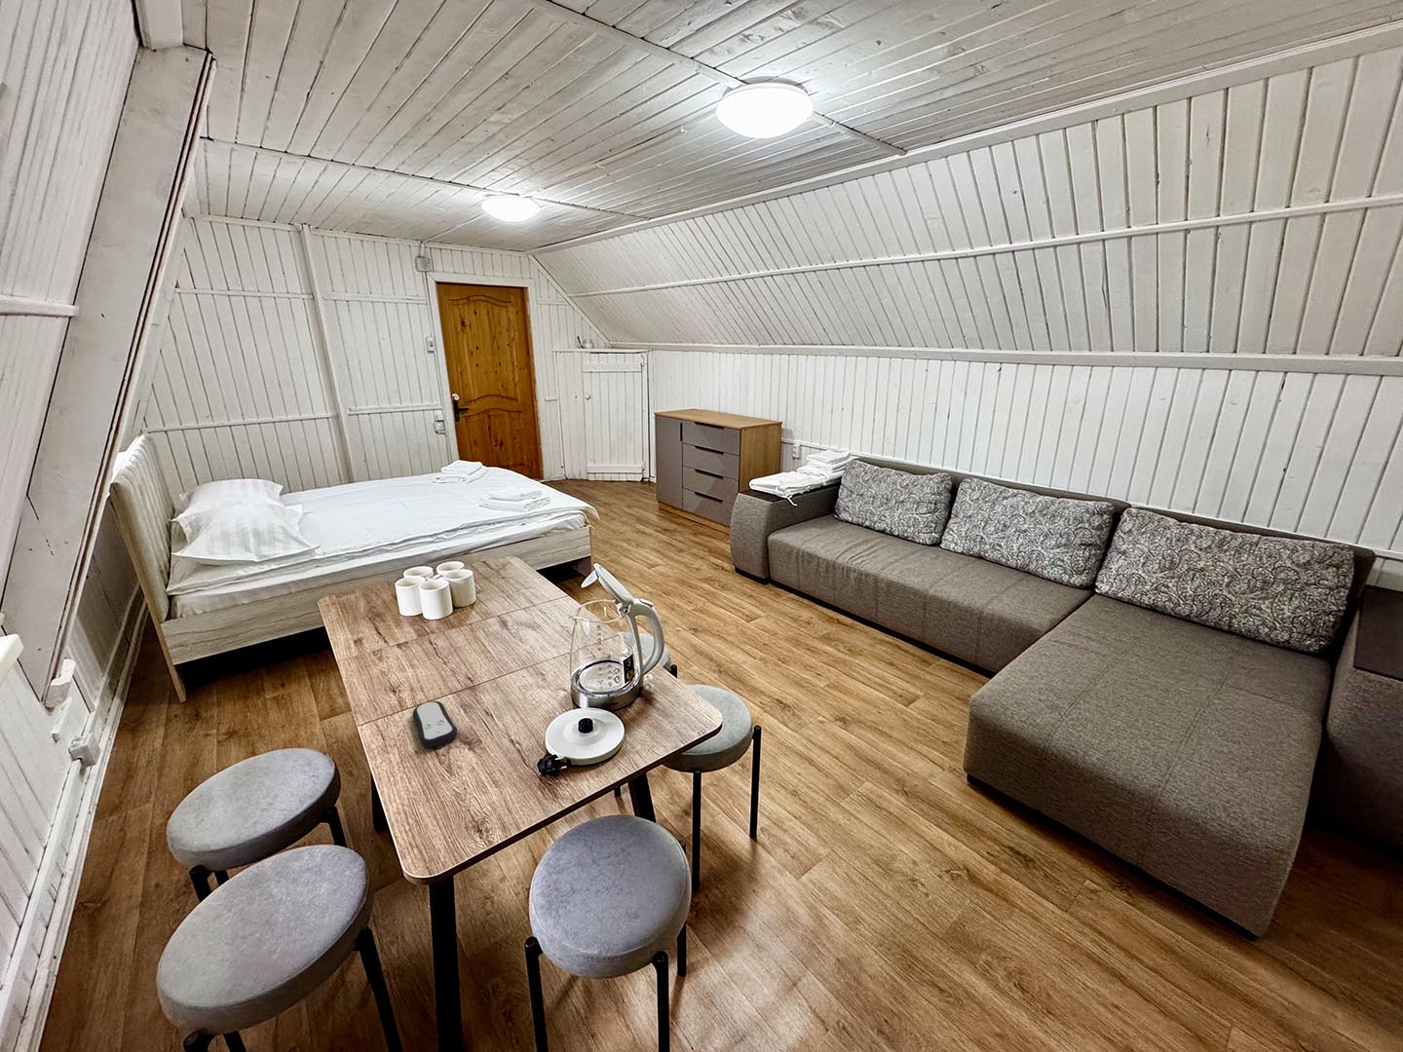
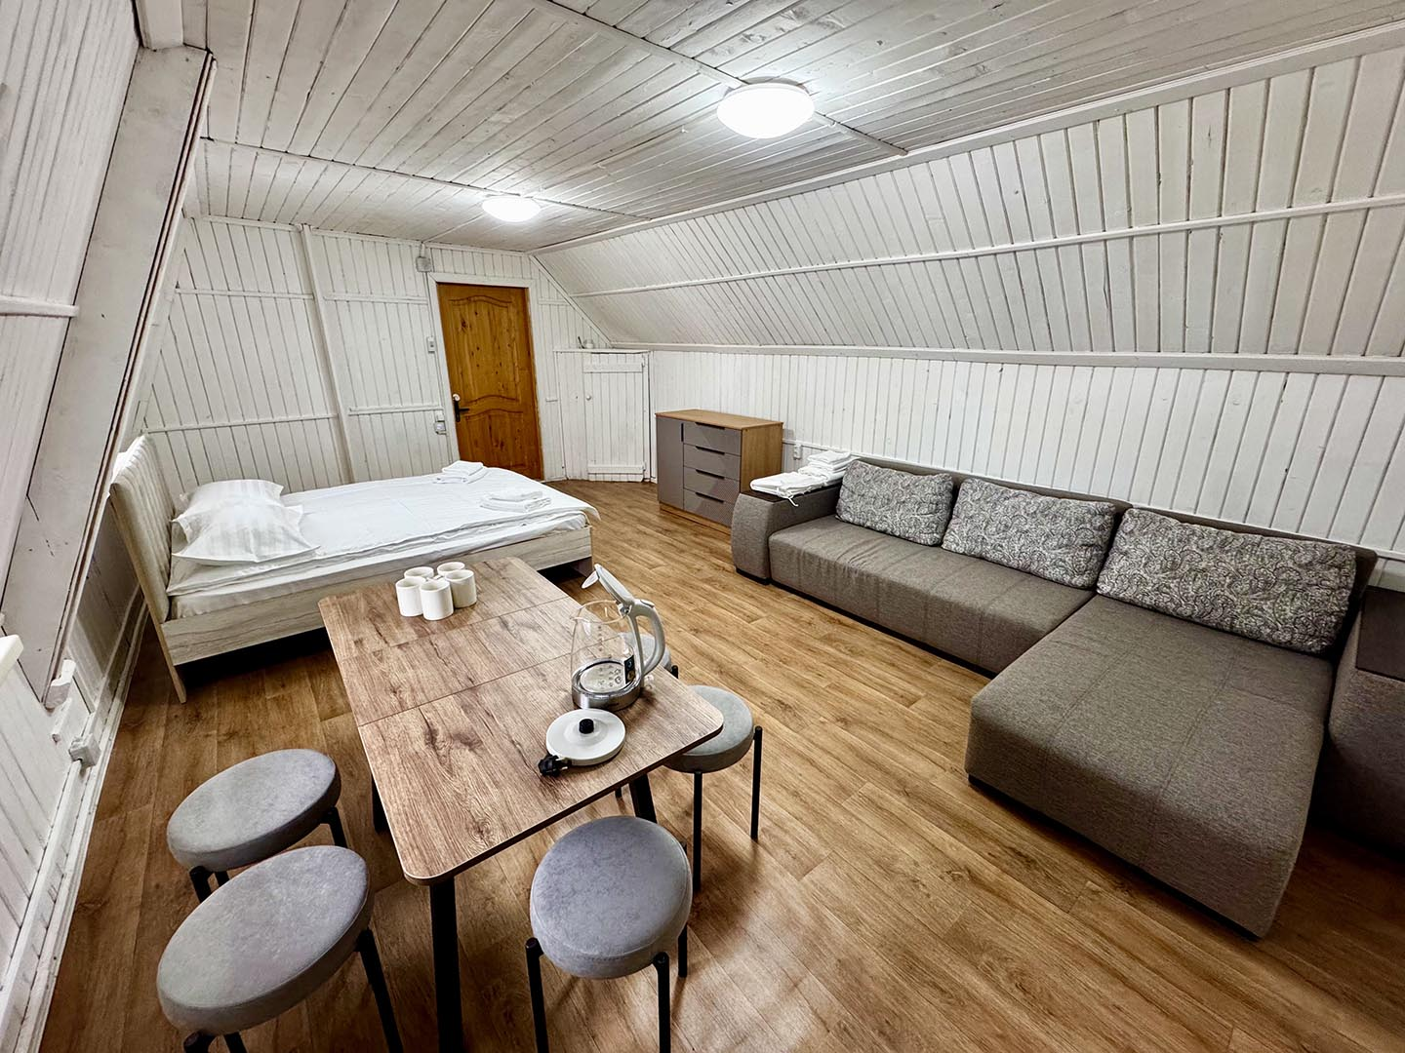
- remote control [412,701,458,748]
